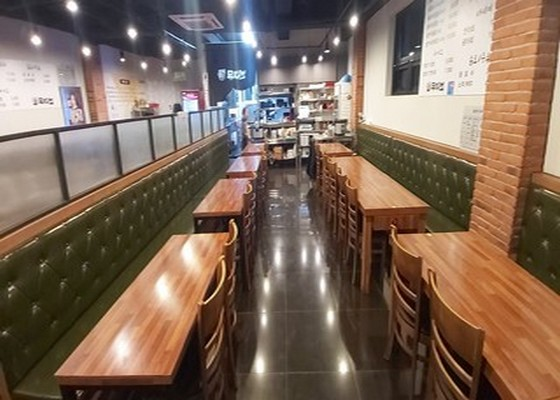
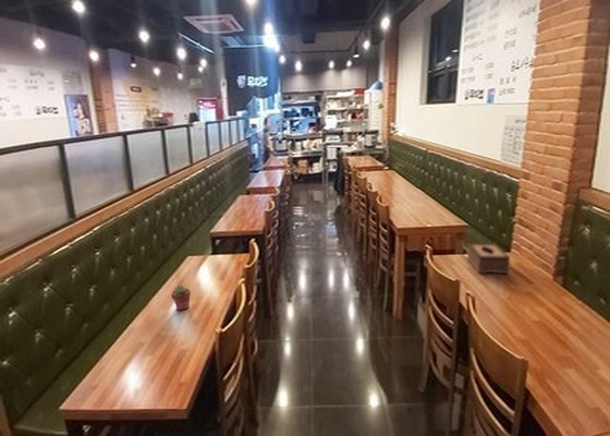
+ tissue box [465,242,511,275]
+ potted succulent [170,284,192,312]
